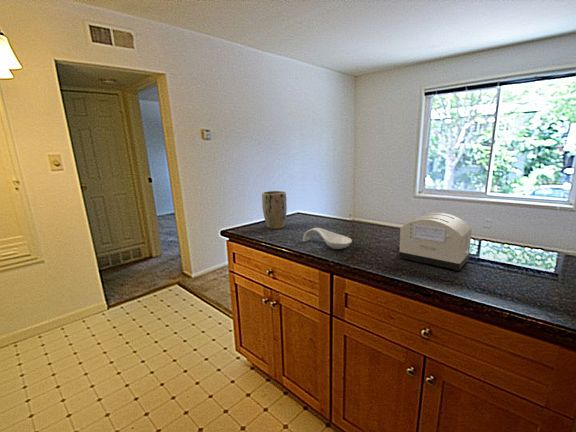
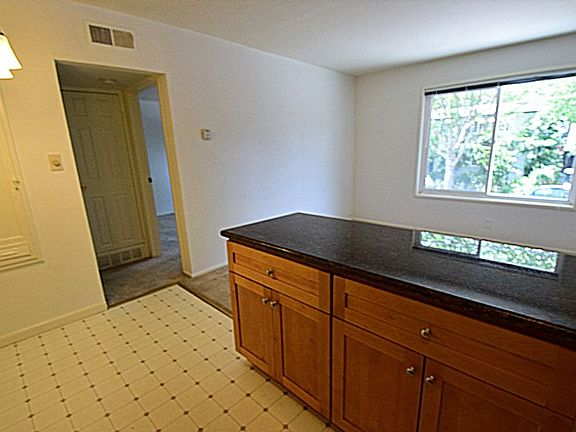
- toaster [397,210,473,272]
- spoon rest [302,227,353,250]
- plant pot [261,190,288,230]
